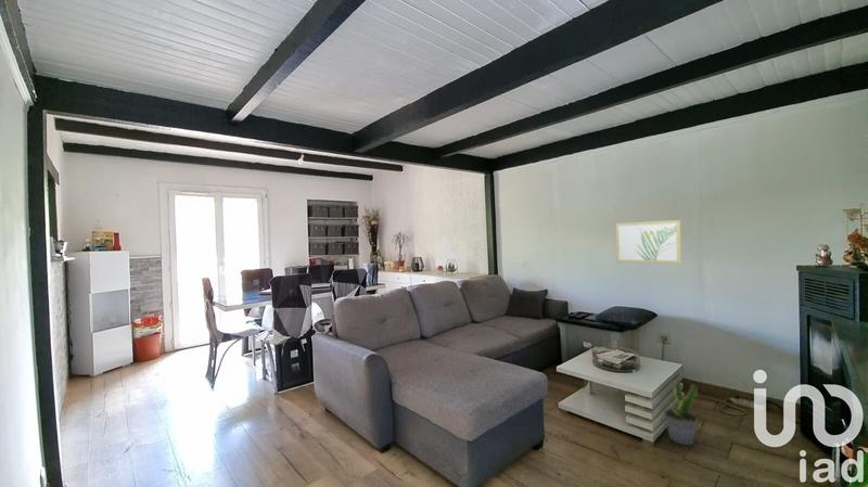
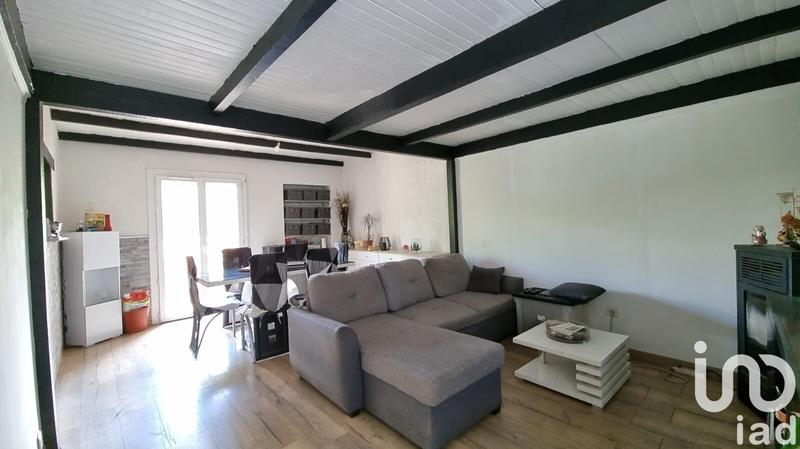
- potted plant [663,377,699,447]
- wall art [615,219,682,265]
